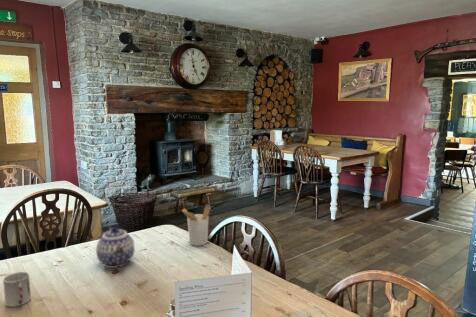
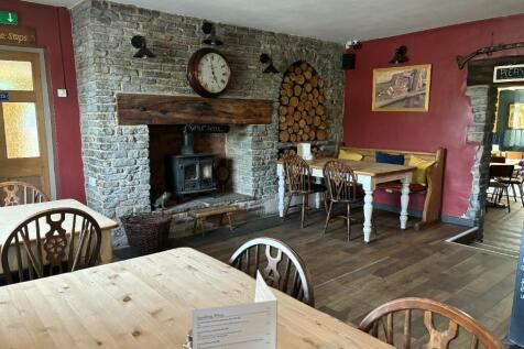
- utensil holder [181,205,211,247]
- teapot [95,226,135,269]
- cup [2,271,32,308]
